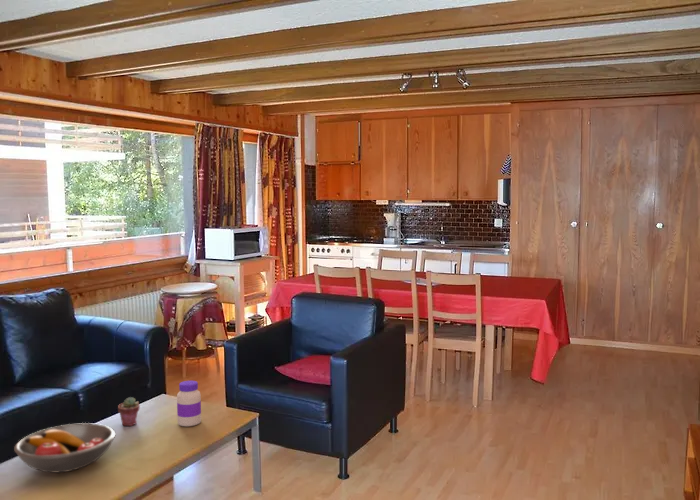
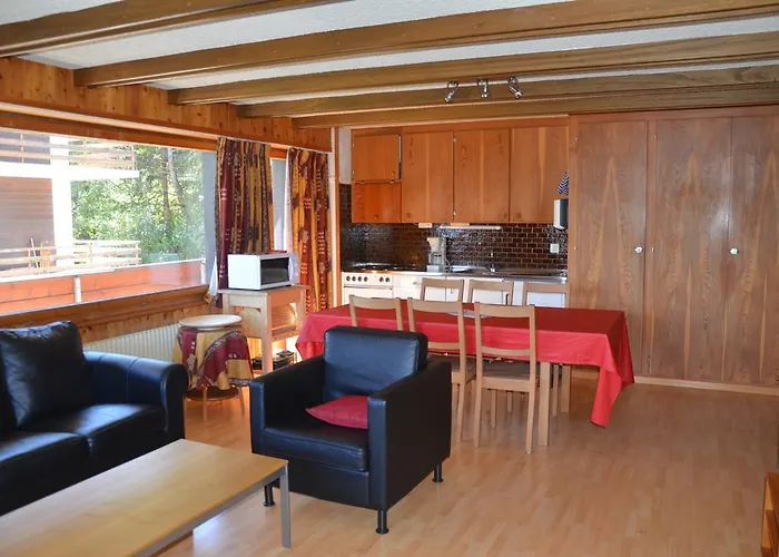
- fruit bowl [13,422,117,473]
- jar [176,380,202,427]
- potted succulent [117,396,141,427]
